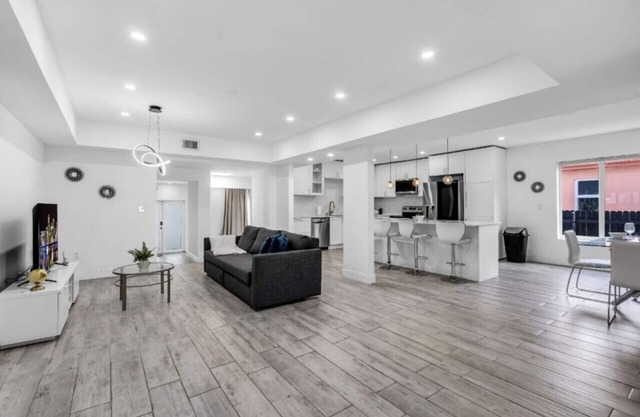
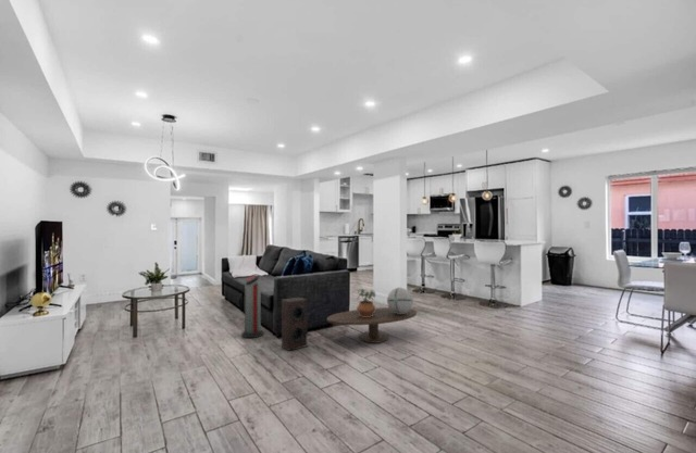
+ potted plant [356,288,377,317]
+ decorative sphere [386,287,414,314]
+ speaker [281,297,311,352]
+ air purifier [240,274,264,339]
+ coffee table [326,306,418,344]
